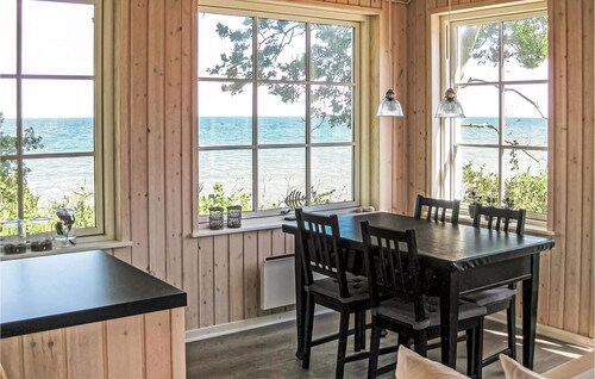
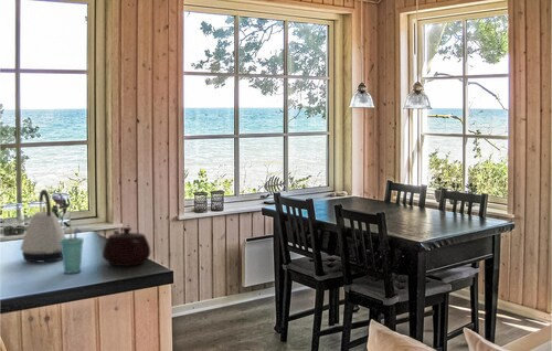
+ cup [60,226,85,275]
+ teapot [102,226,151,267]
+ kettle [20,189,67,263]
